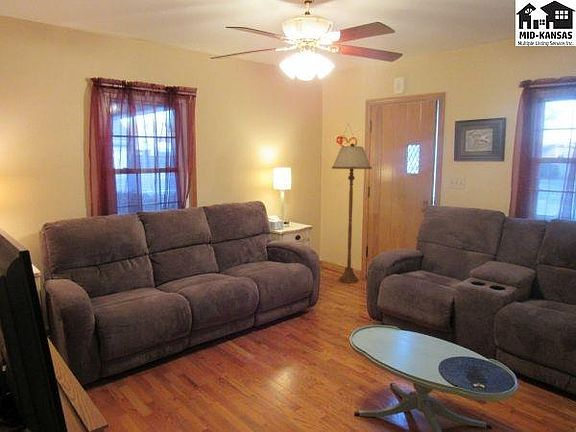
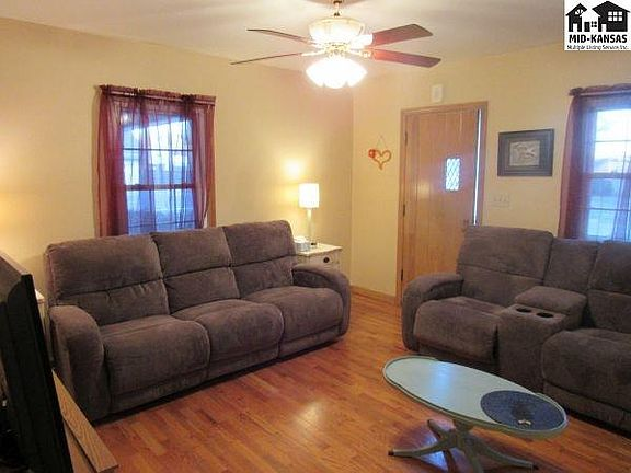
- floor lamp [331,142,373,284]
